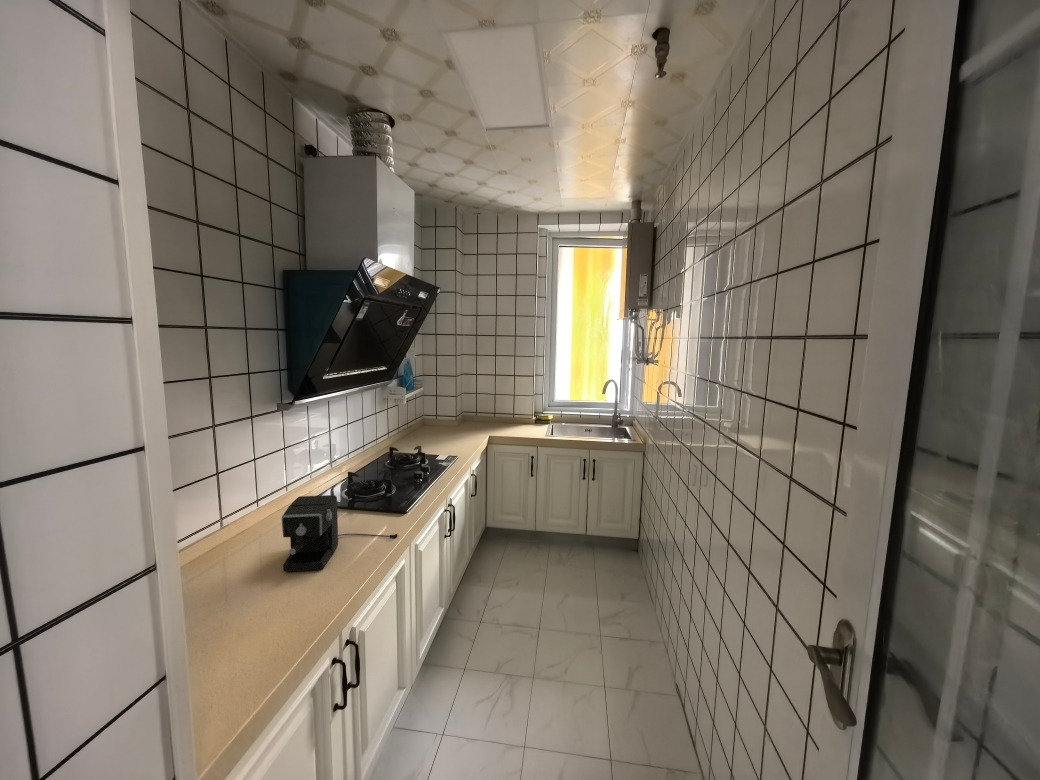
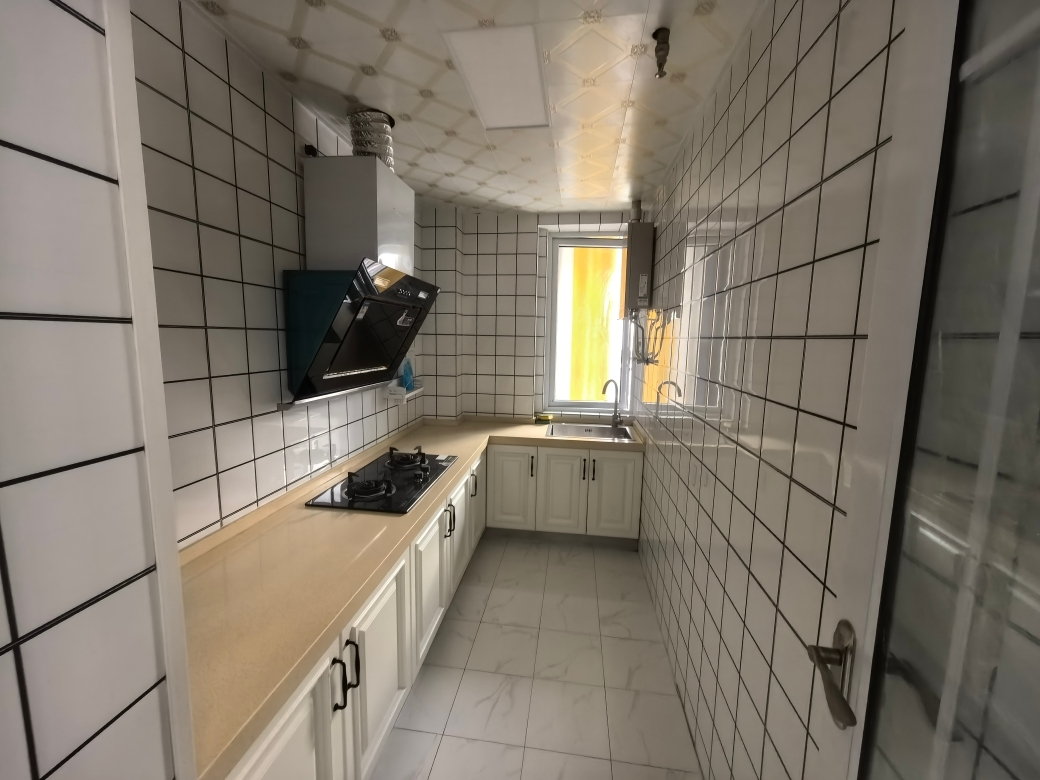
- coffee maker [281,494,399,573]
